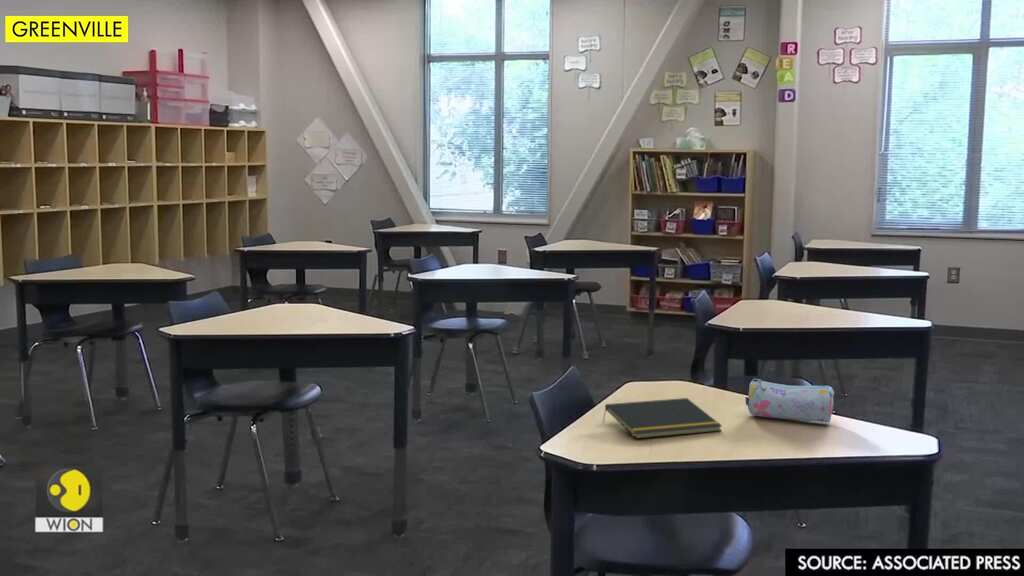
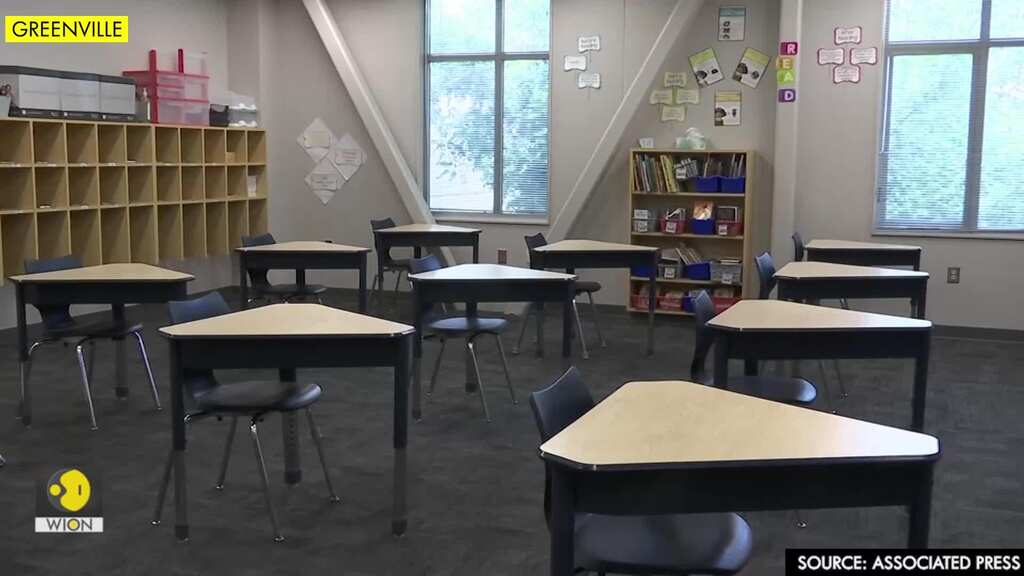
- pencil case [745,378,835,423]
- notepad [602,397,723,440]
